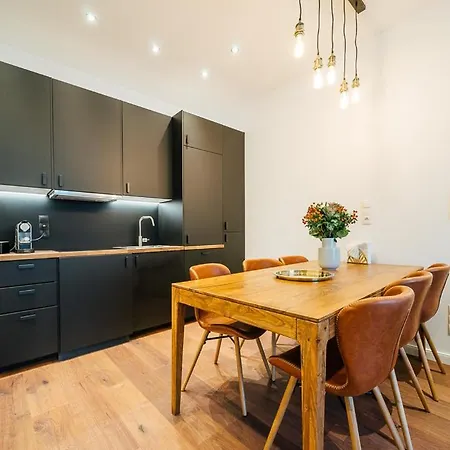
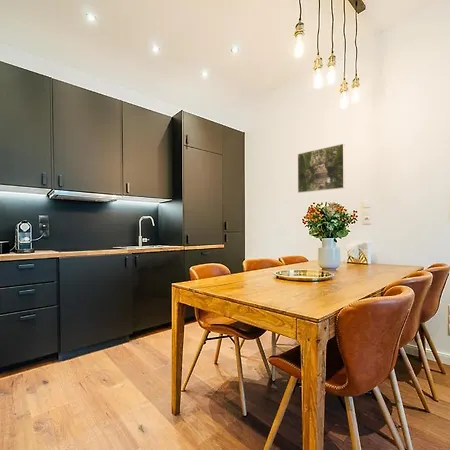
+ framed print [297,143,346,194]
